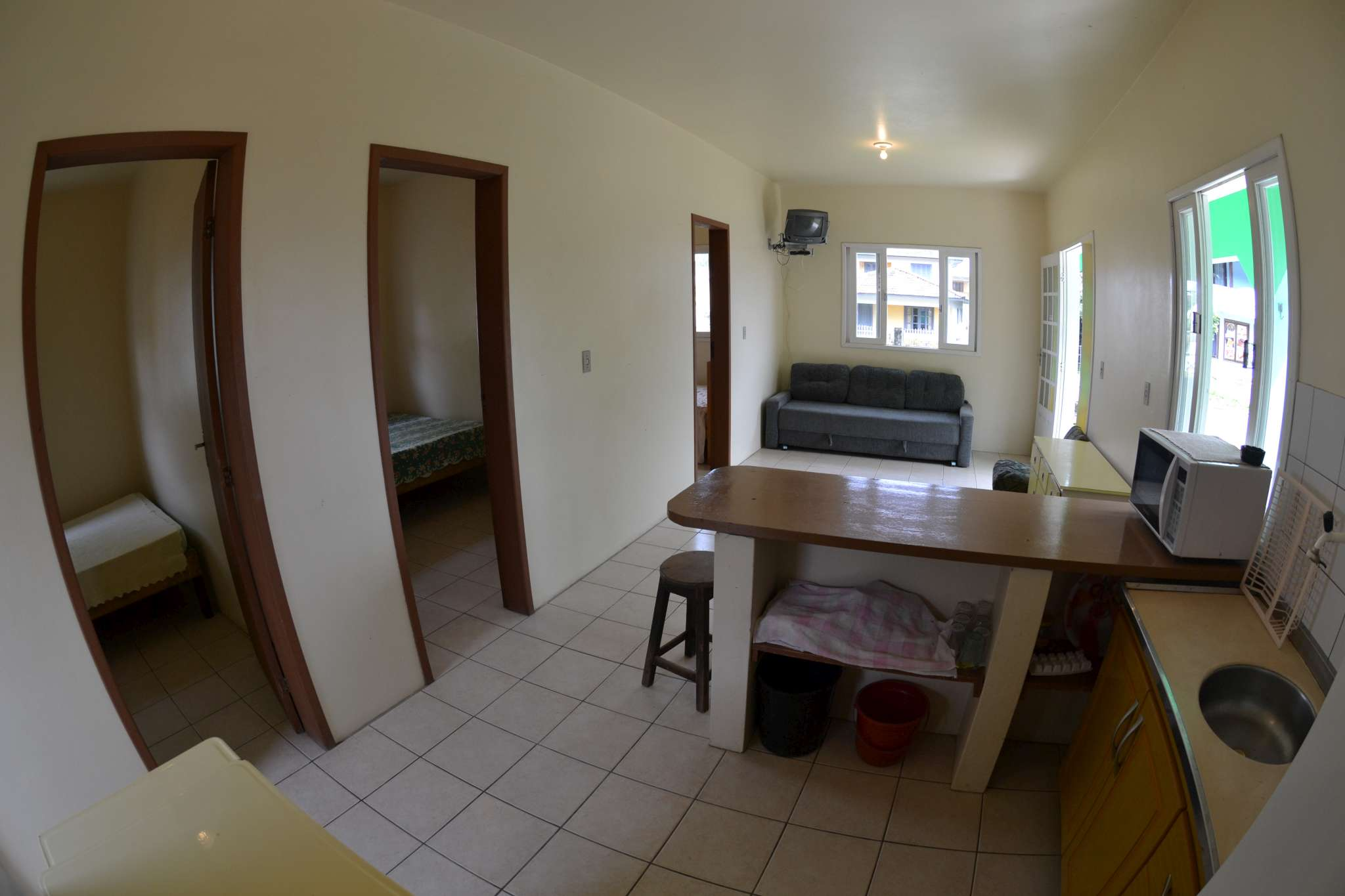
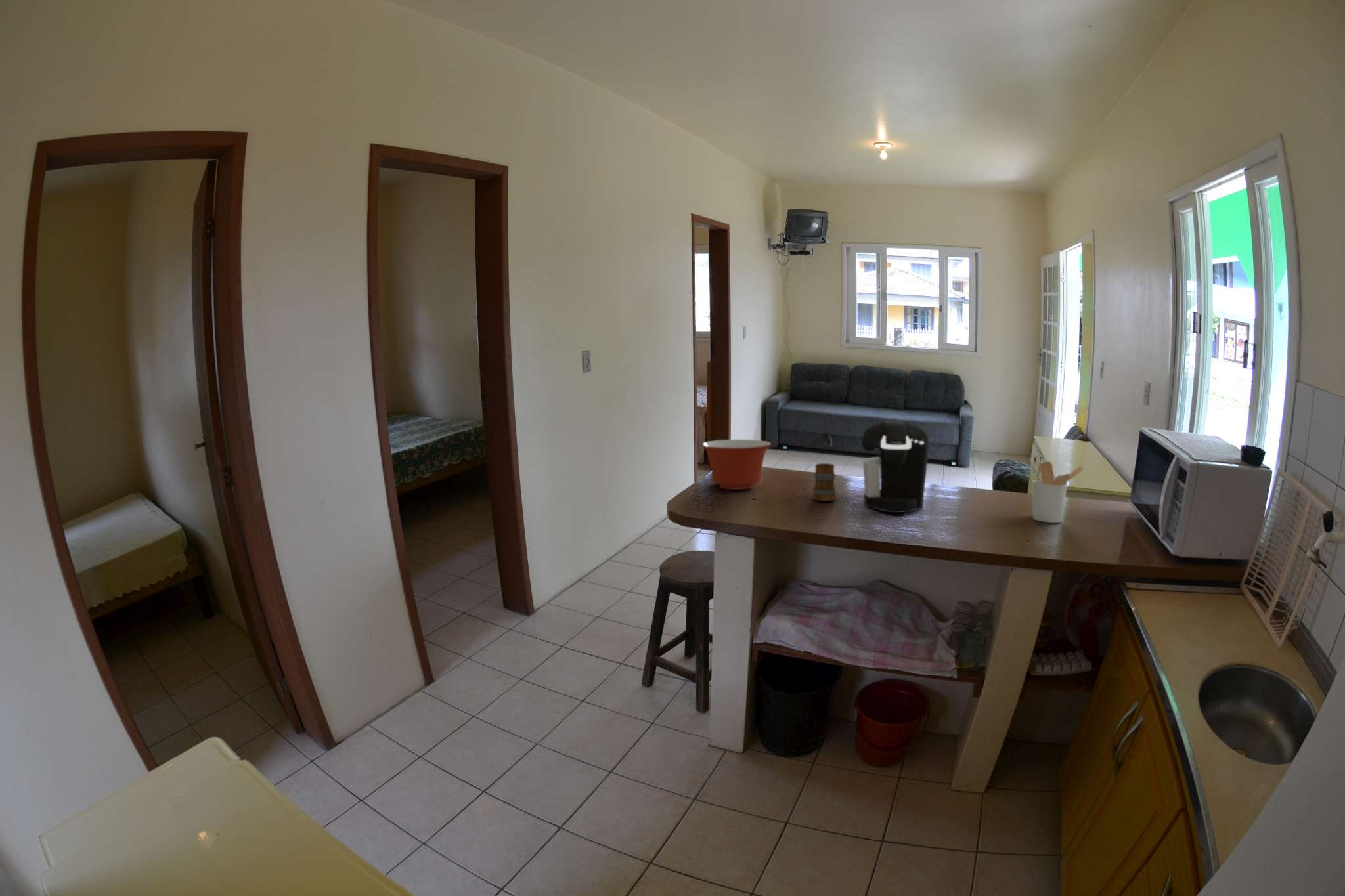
+ utensil holder [1032,461,1084,523]
+ mixing bowl [701,439,772,490]
+ coffee maker [861,420,930,513]
+ mug [812,463,837,502]
